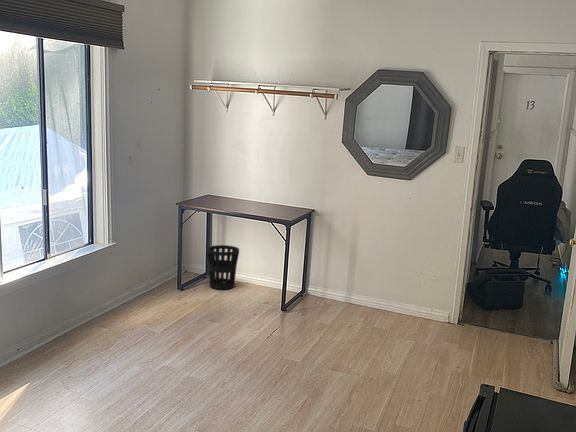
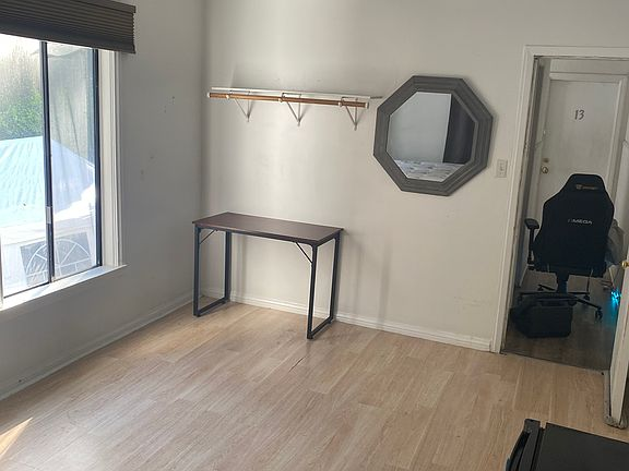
- wastebasket [206,244,240,290]
